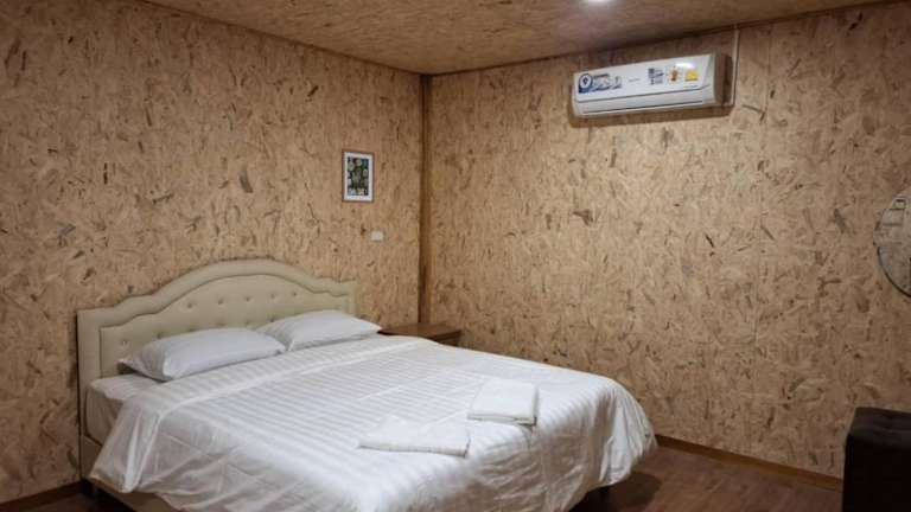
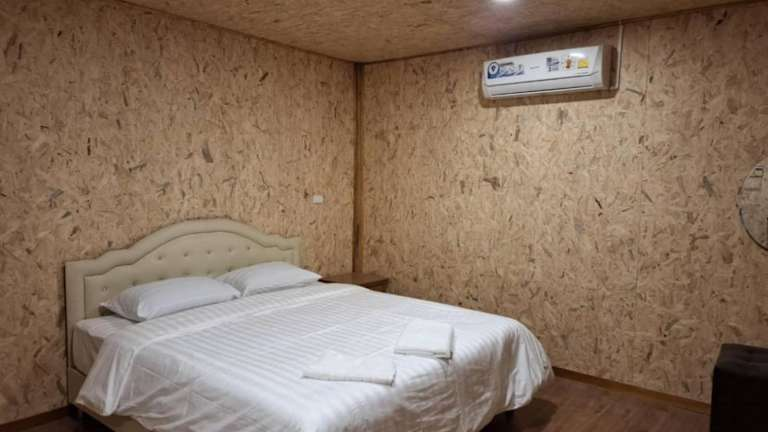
- wall art [340,147,376,205]
